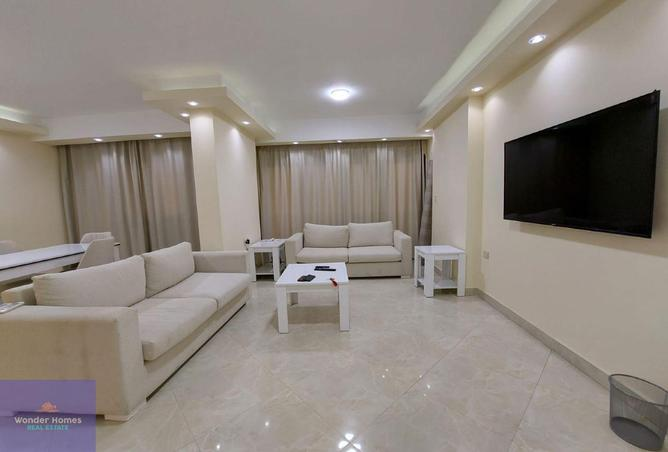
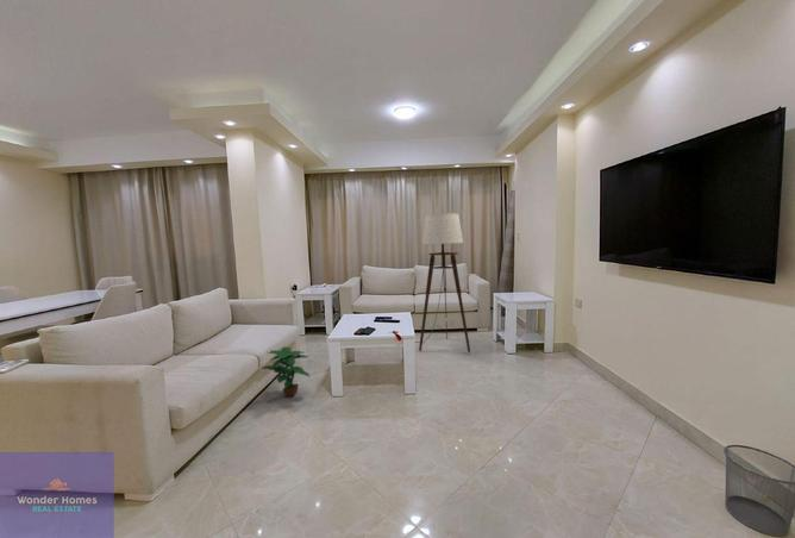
+ floor lamp [415,212,471,355]
+ potted plant [261,345,311,398]
